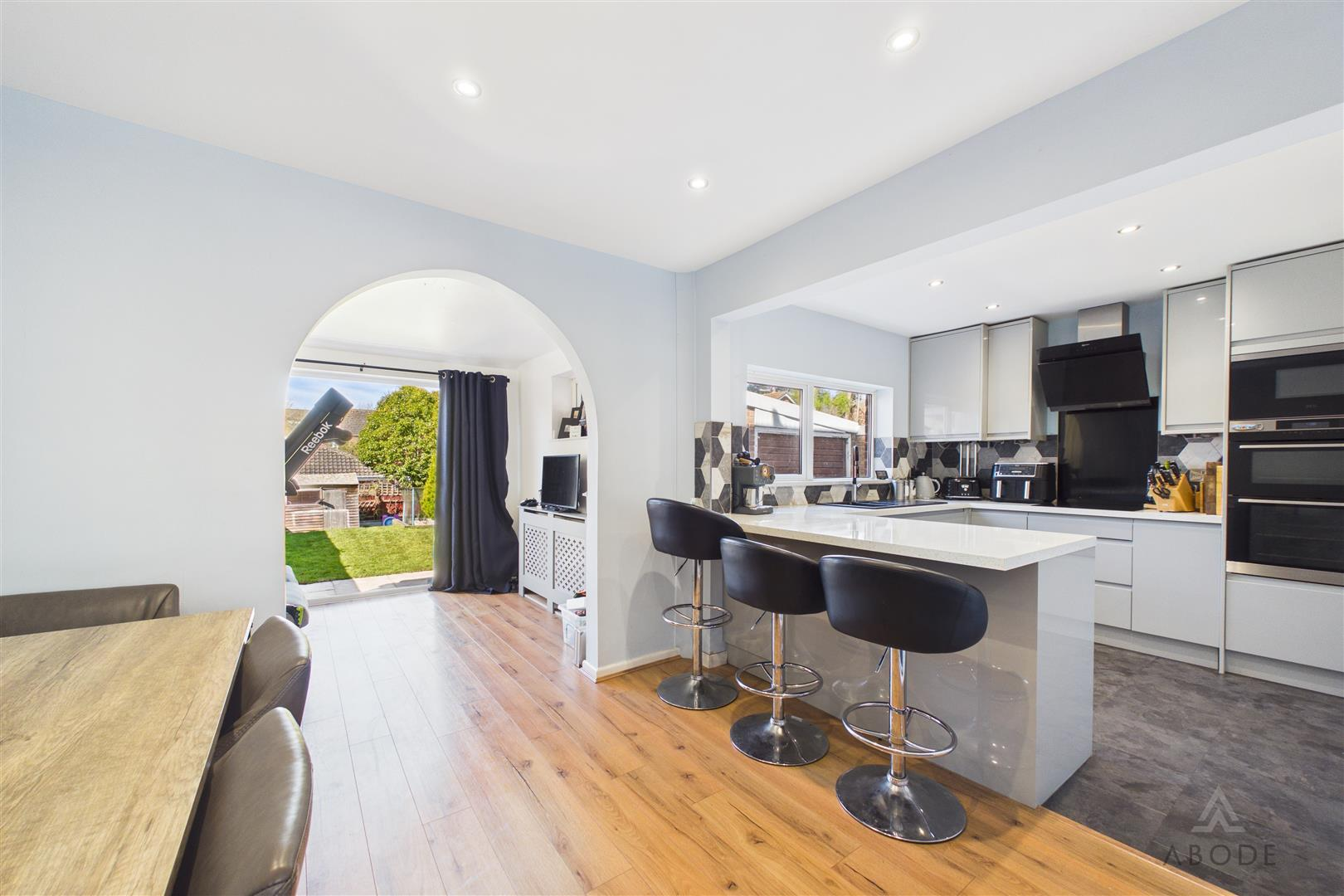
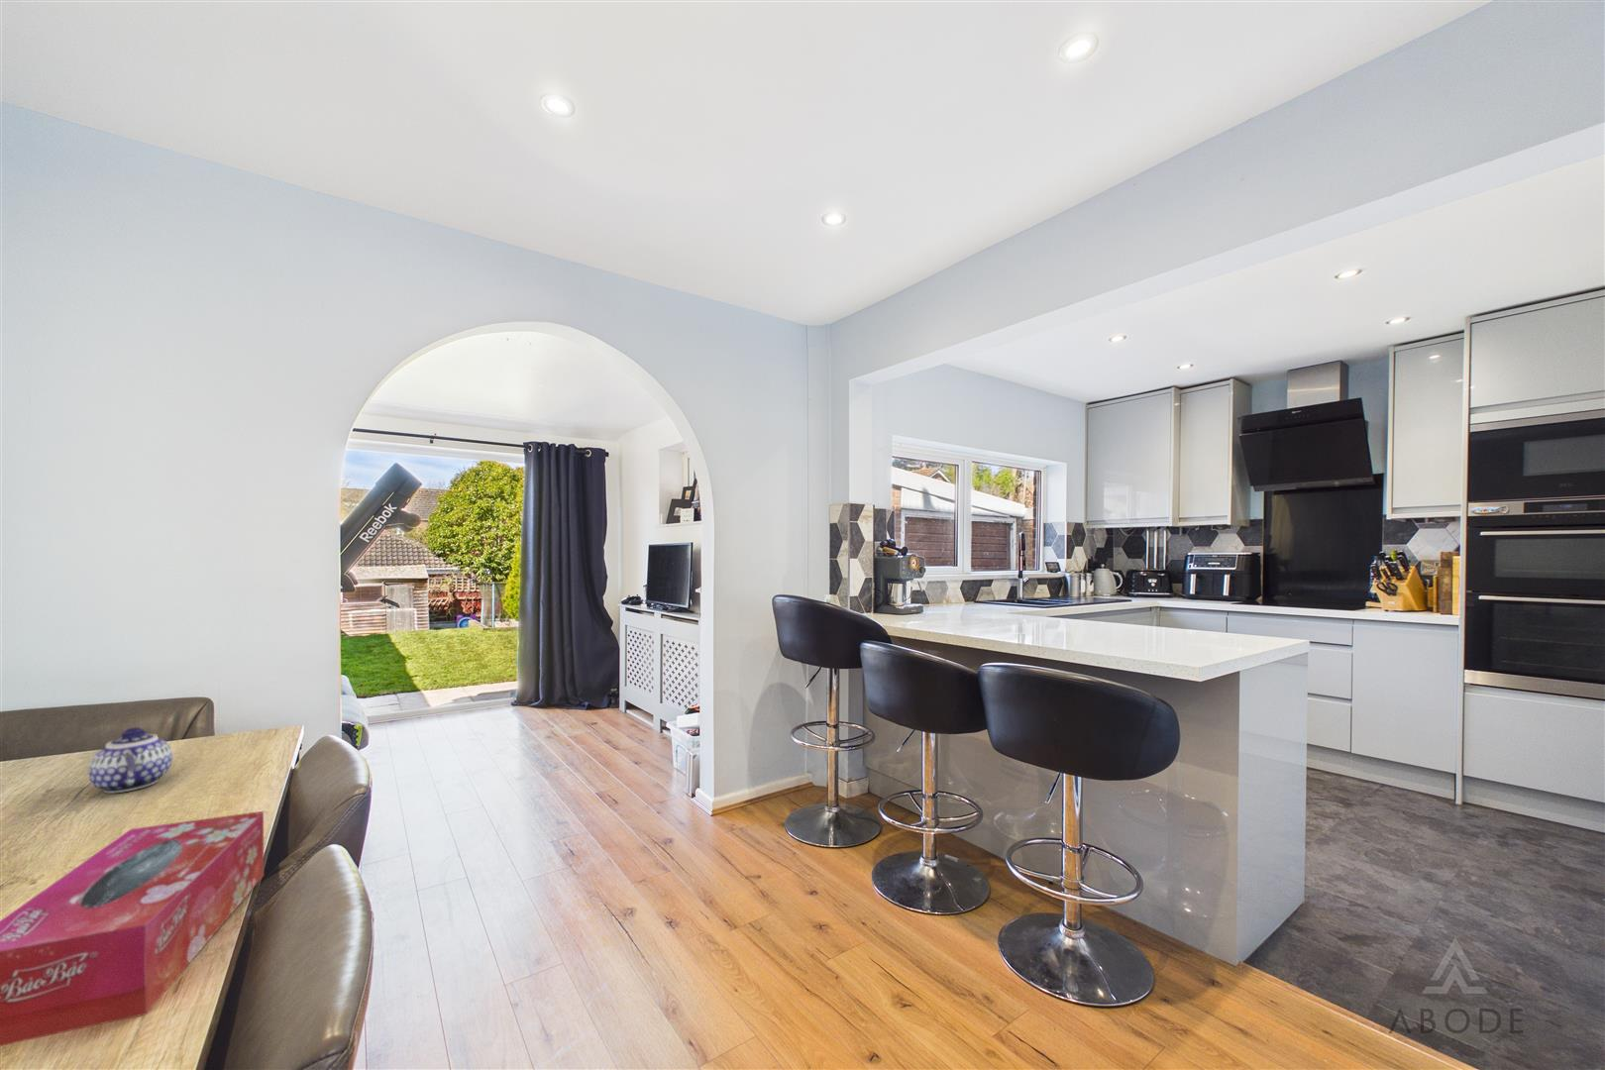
+ teapot [88,726,173,794]
+ tissue box [0,811,265,1047]
